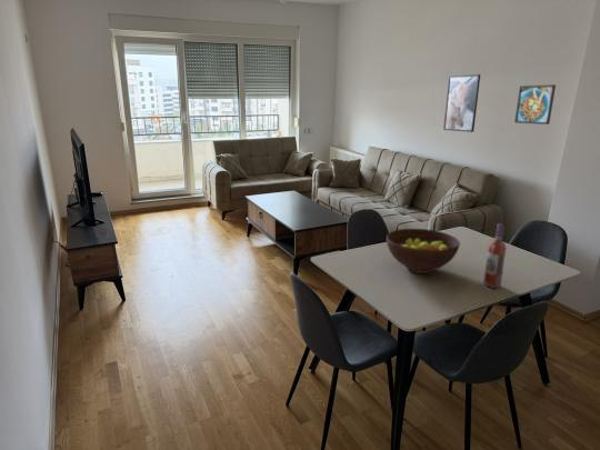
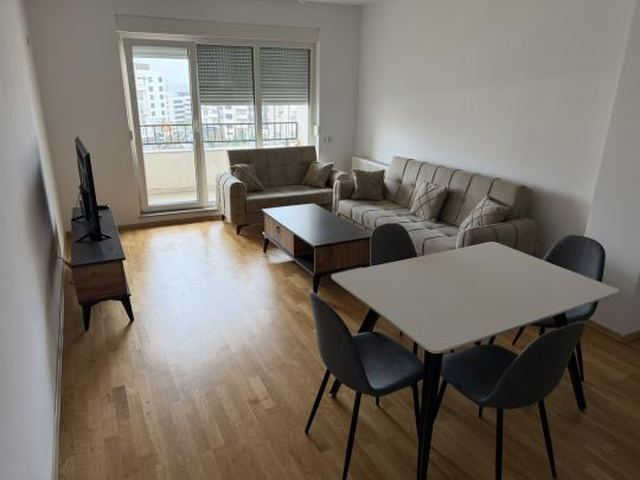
- fruit bowl [386,228,461,274]
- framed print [442,73,481,133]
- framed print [513,83,557,126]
- wine bottle [482,222,508,289]
